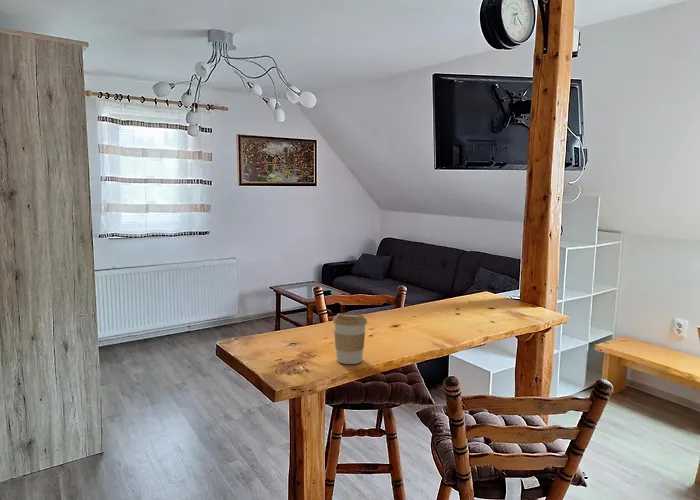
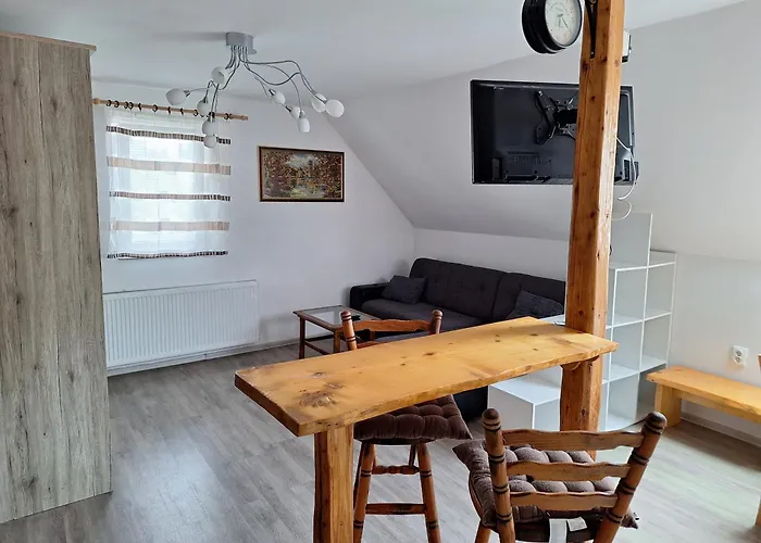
- coffee cup [332,312,368,365]
